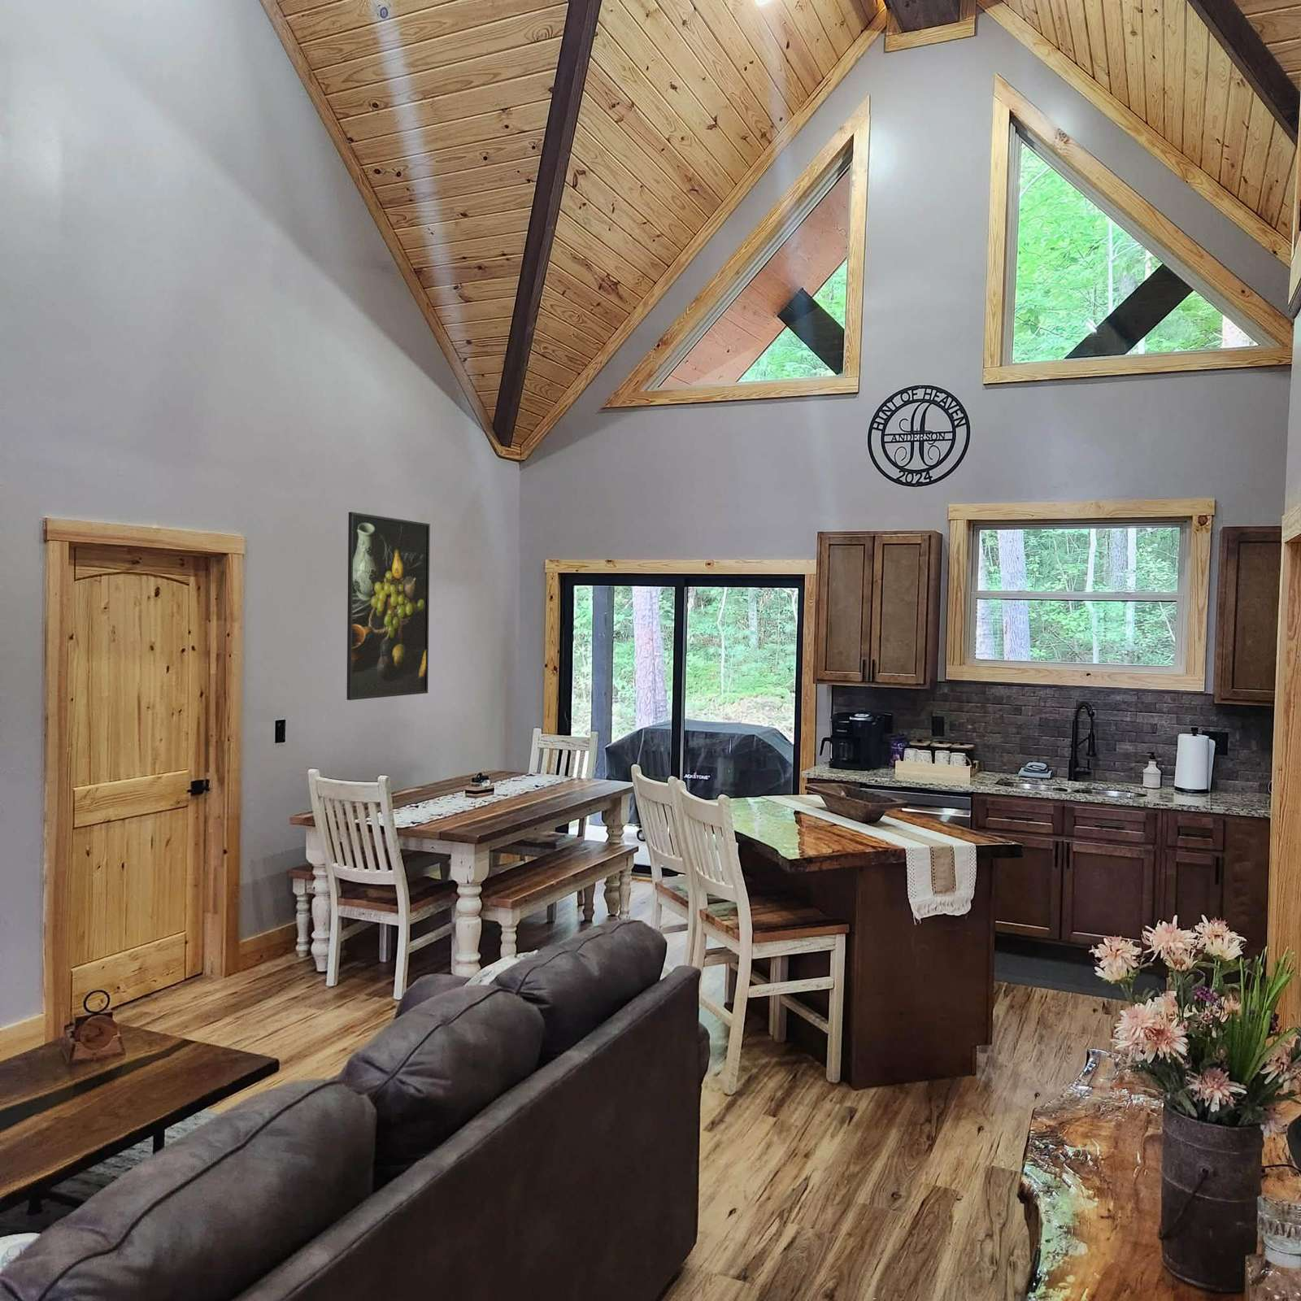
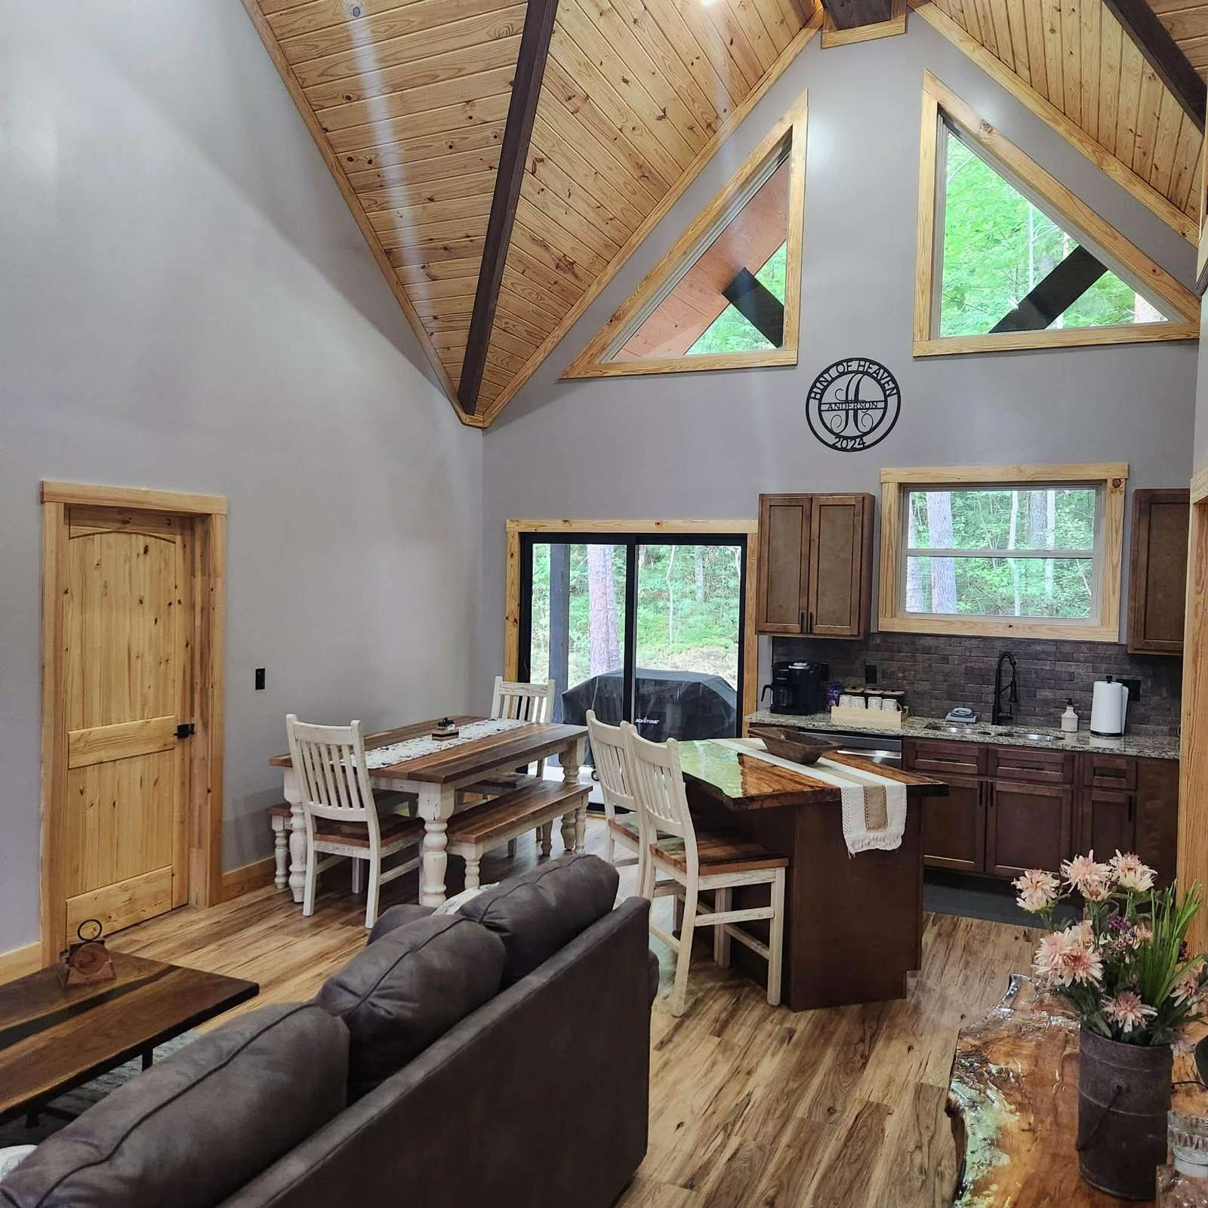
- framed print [346,511,431,701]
